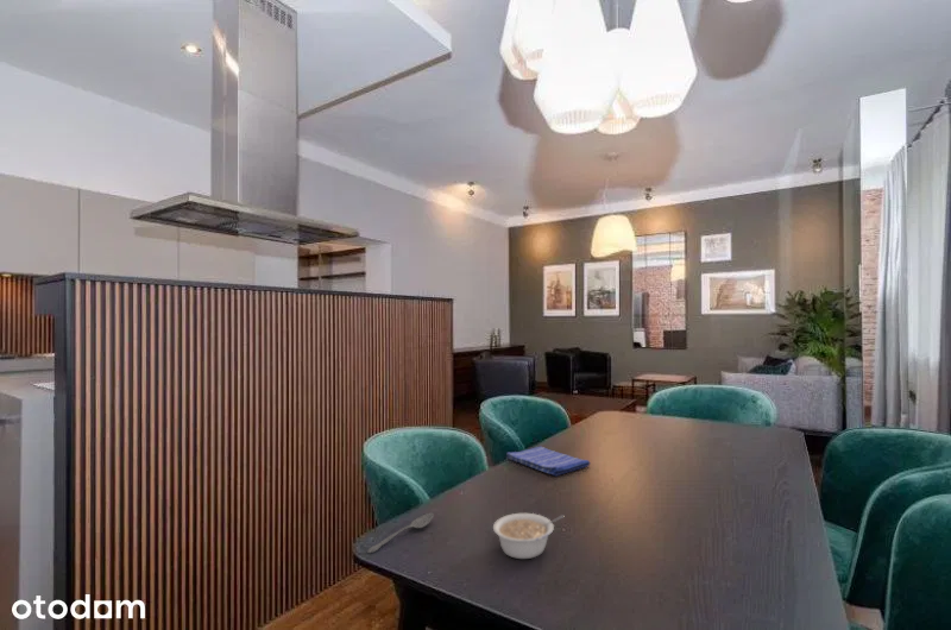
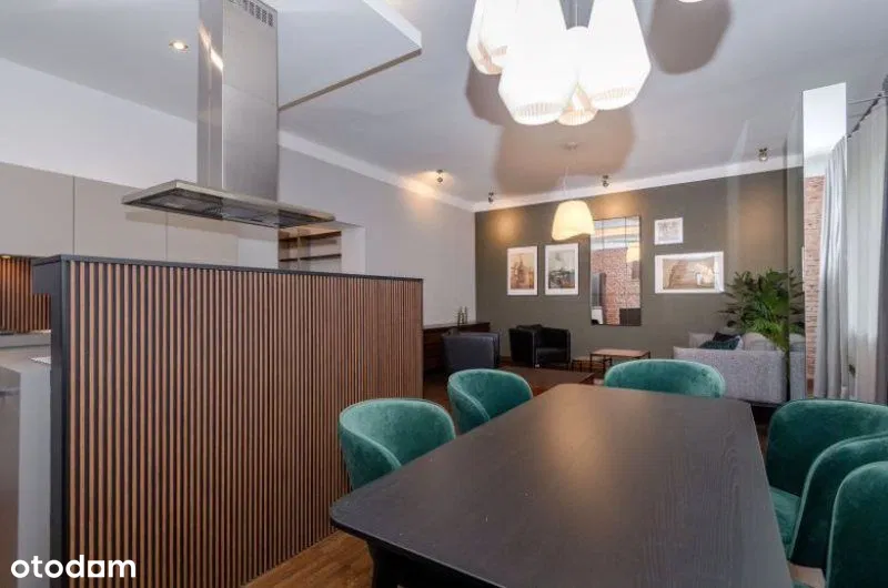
- dish towel [505,446,591,477]
- spoon [366,512,435,554]
- legume [492,512,565,560]
